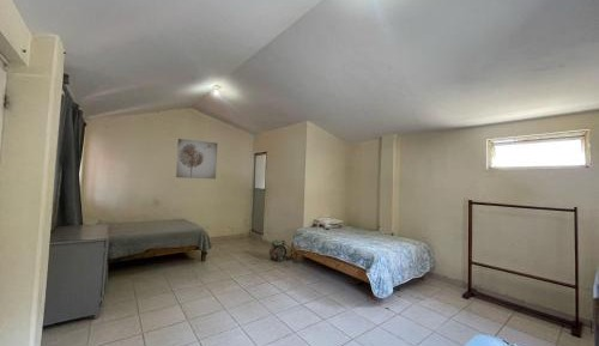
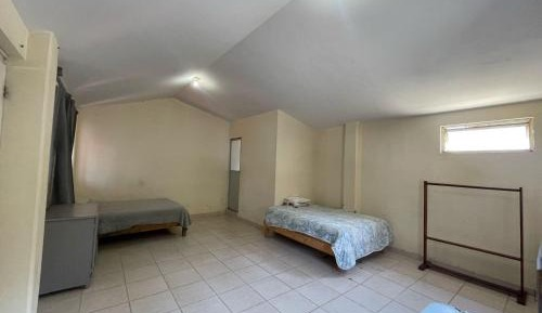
- wall art [175,138,218,180]
- backpack [268,238,295,262]
